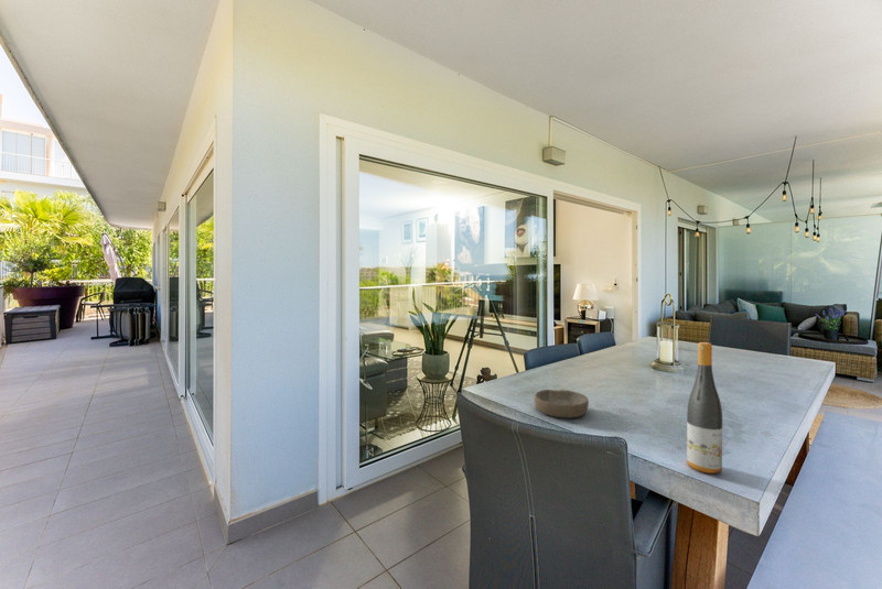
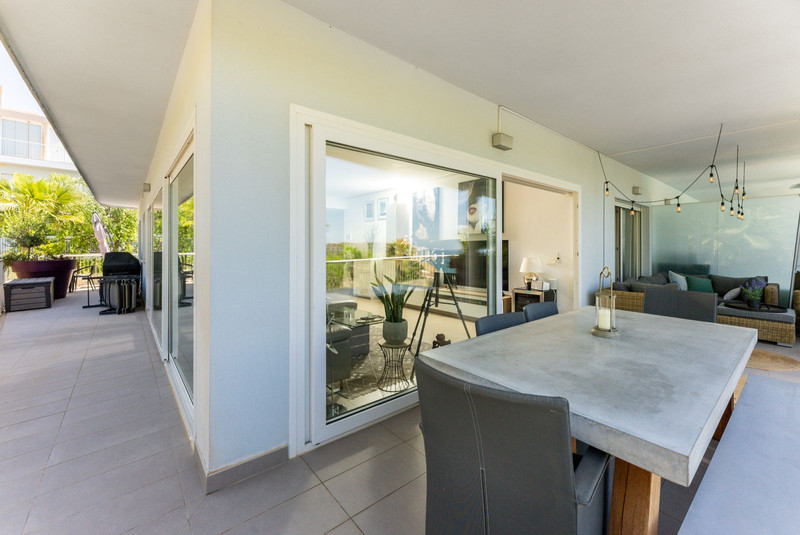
- wine bottle [686,341,723,475]
- bowl [533,389,590,418]
